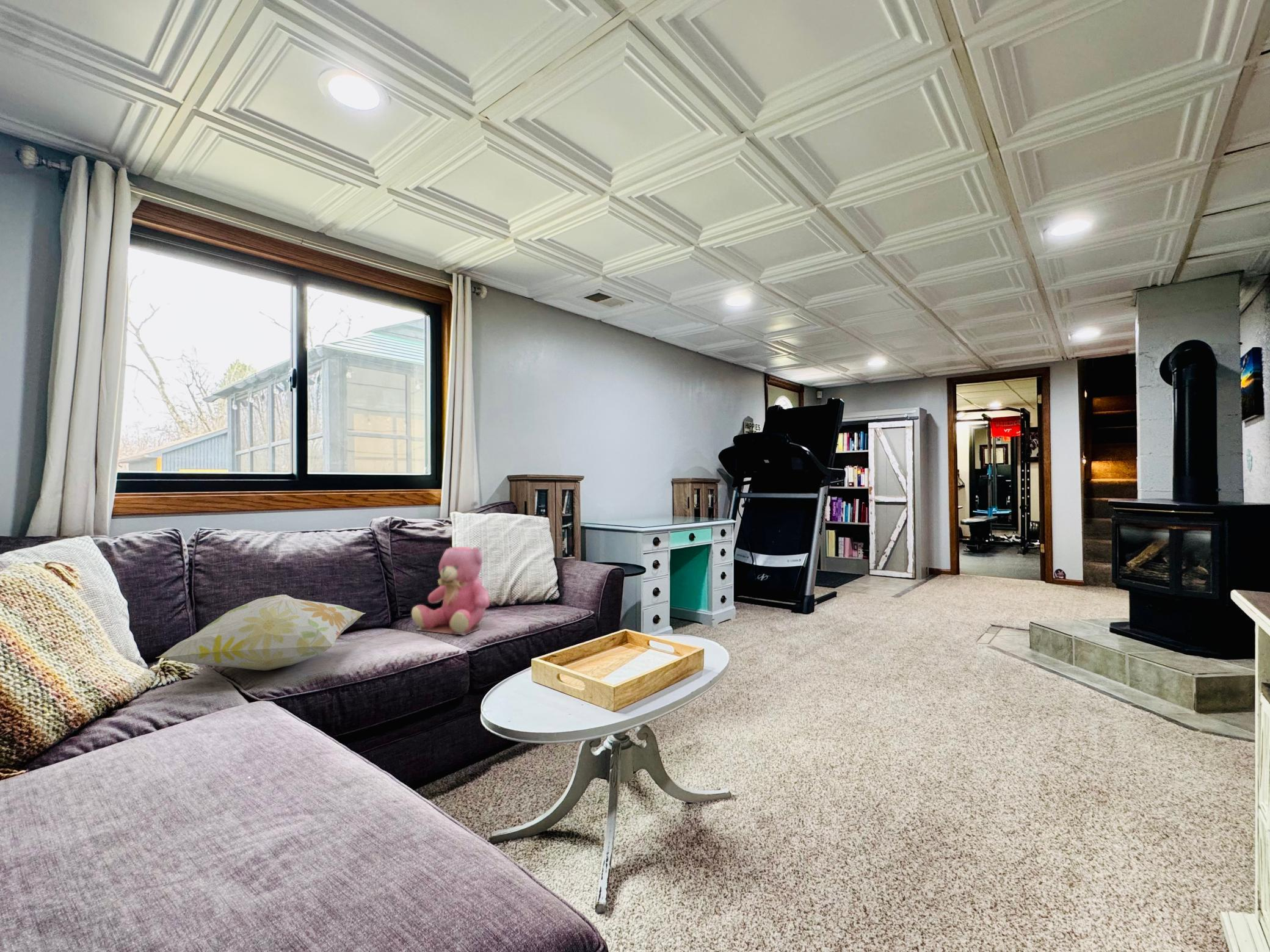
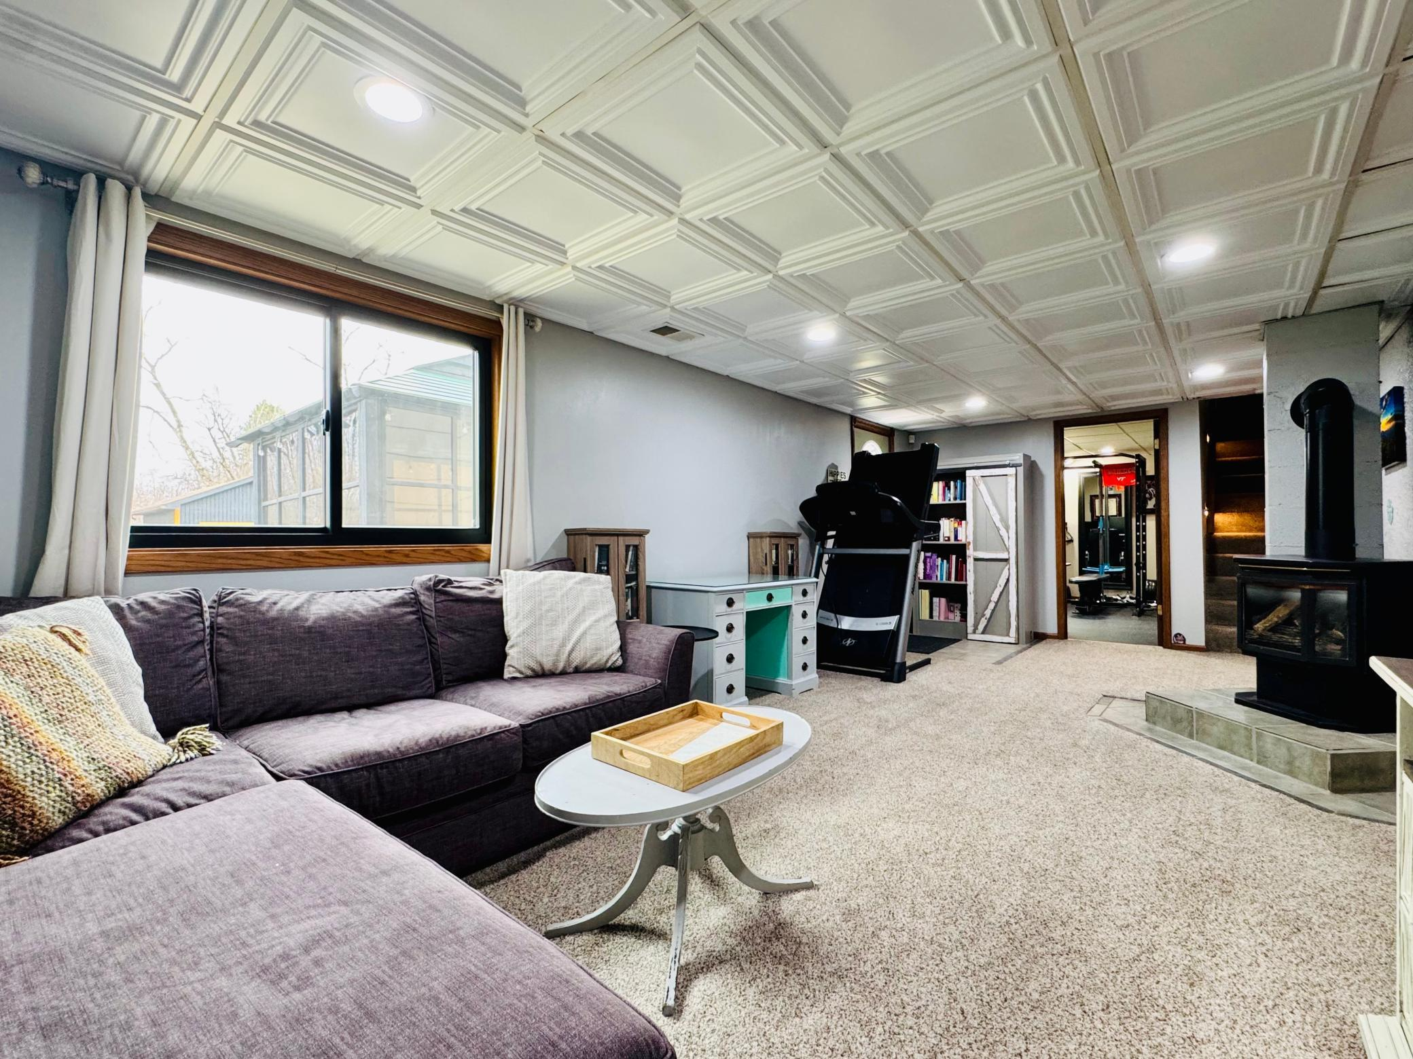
- teddy bear [411,546,490,636]
- decorative pillow [155,594,366,671]
